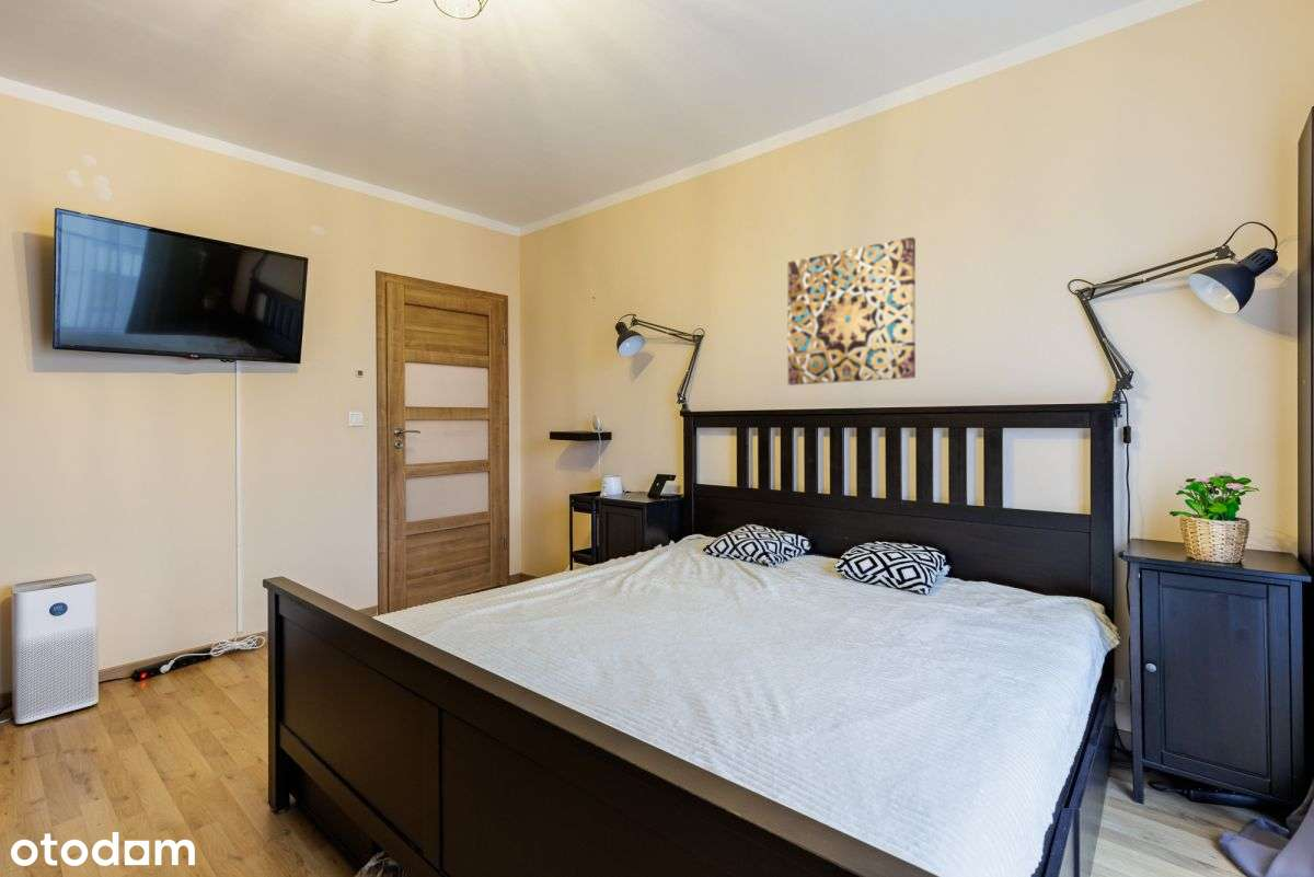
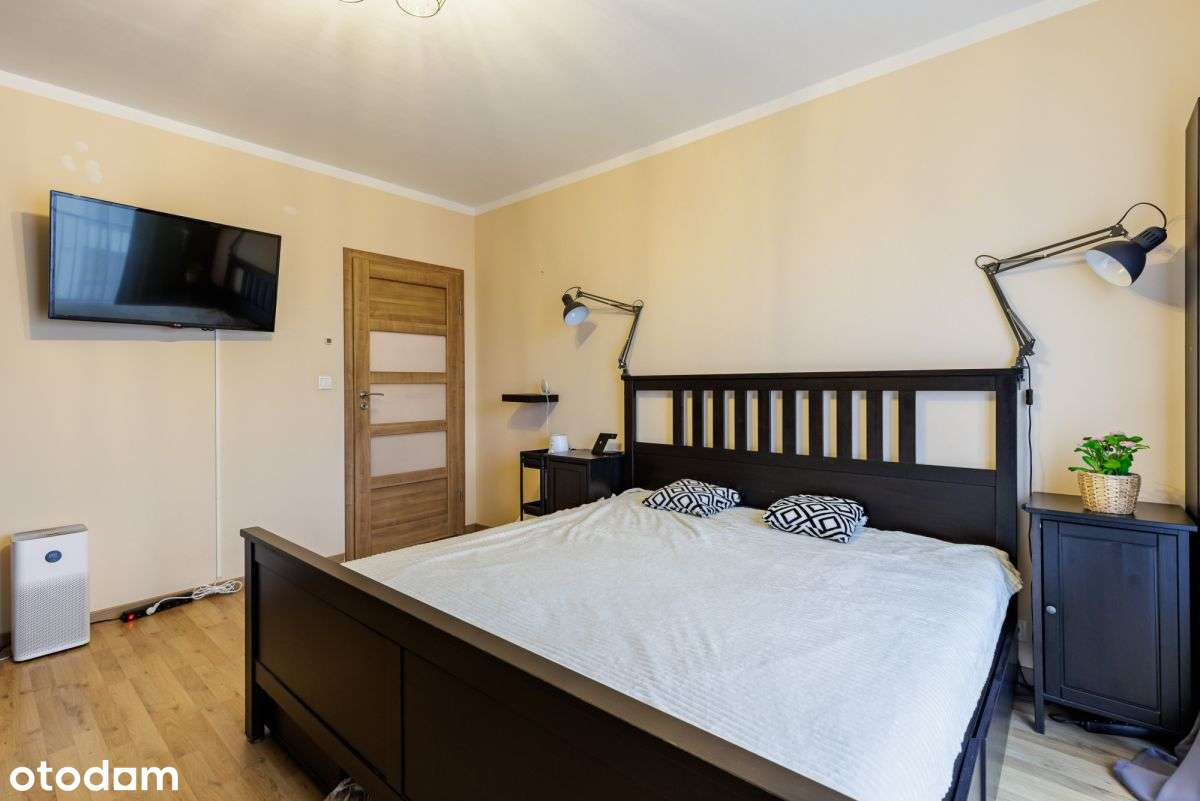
- wall art [787,235,917,386]
